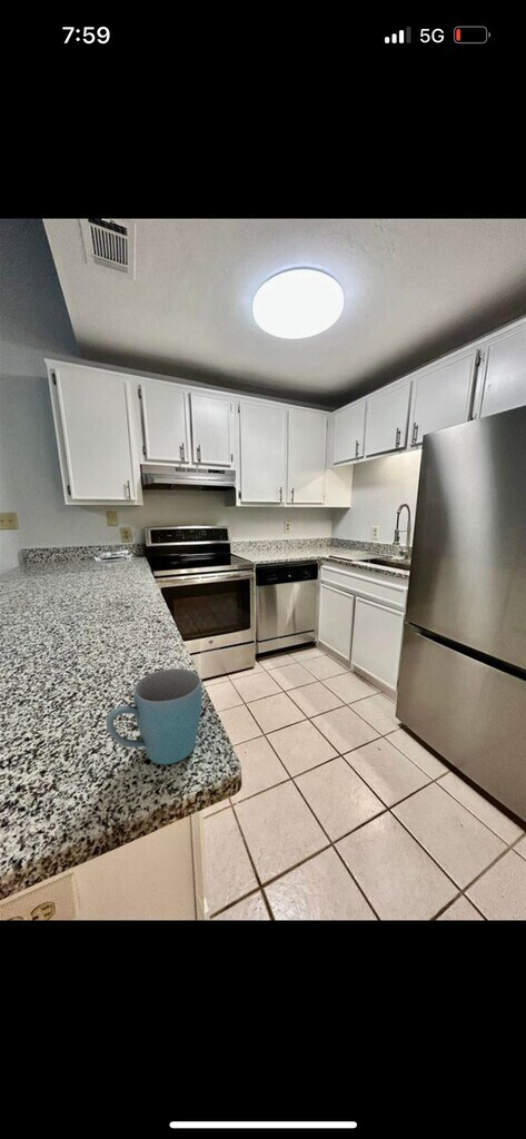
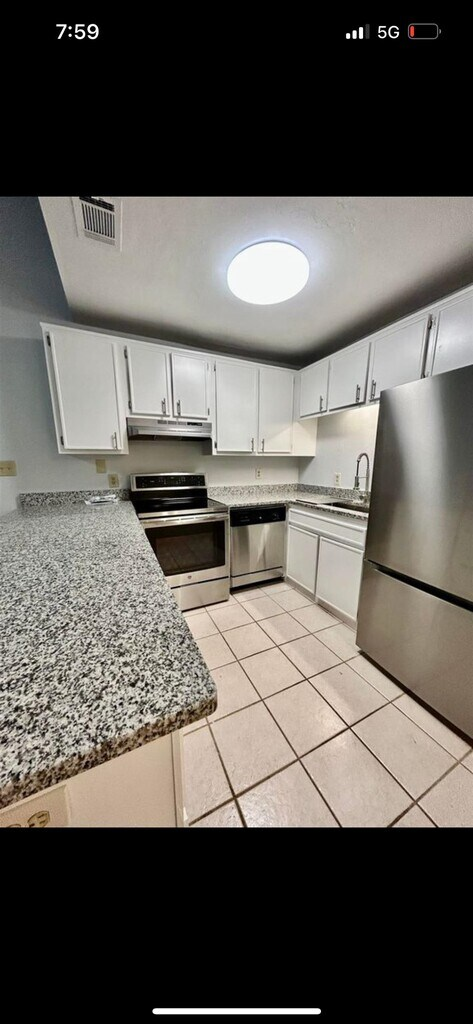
- mug [105,667,202,765]
